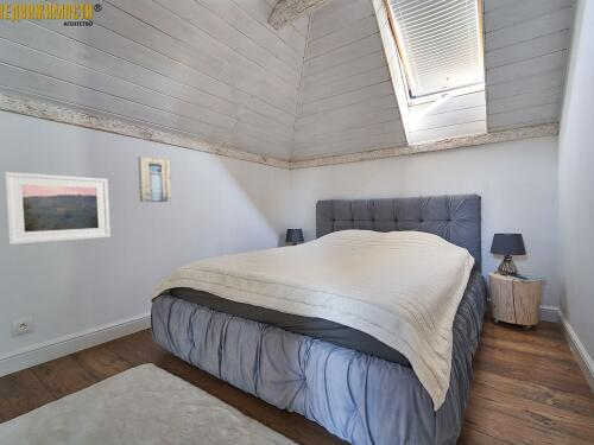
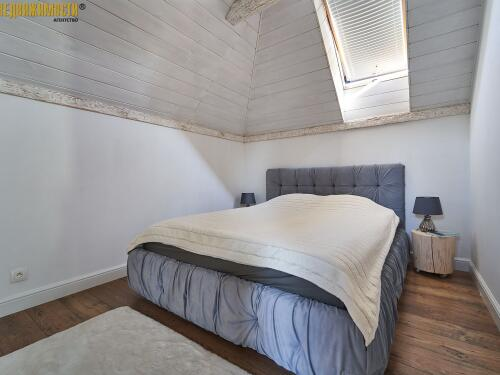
- wall art [137,155,172,203]
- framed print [4,171,112,246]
